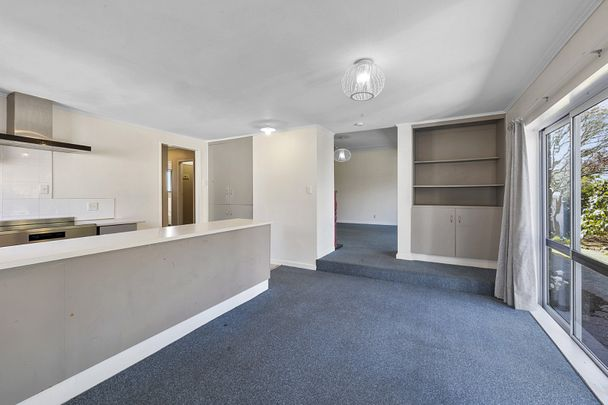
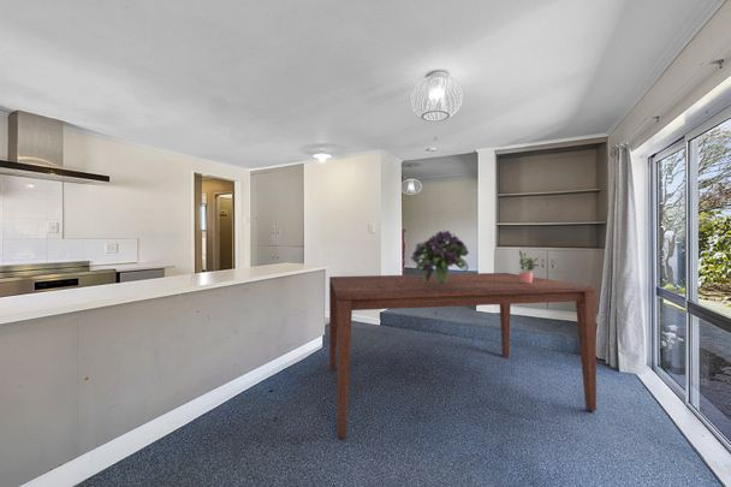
+ dining table [328,272,598,440]
+ bouquet [410,230,470,286]
+ potted plant [518,249,540,284]
